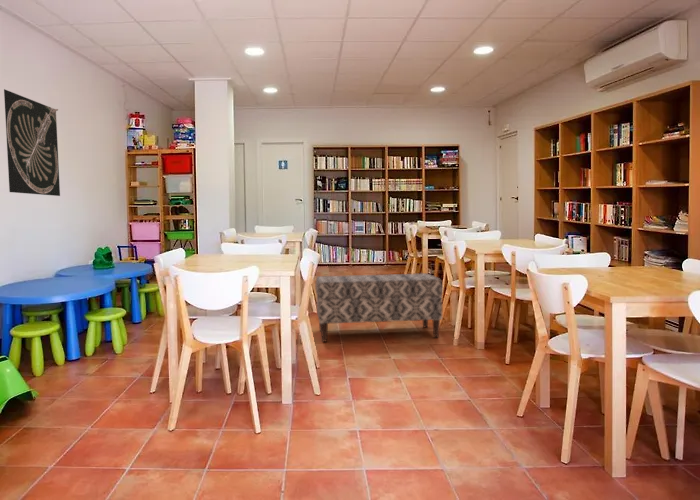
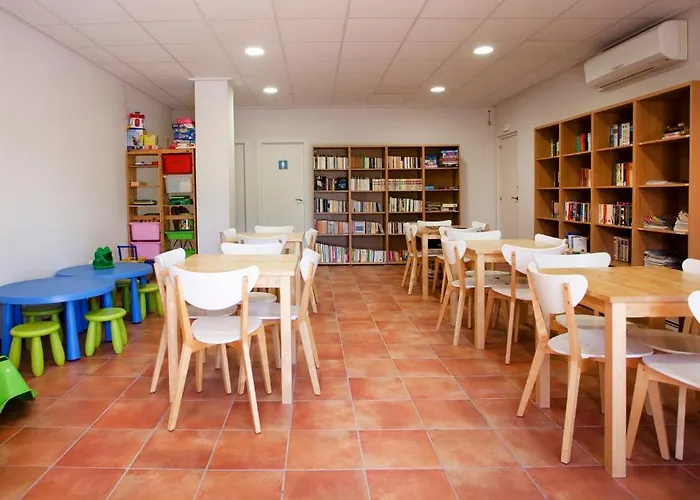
- map [3,88,61,197]
- bench [315,272,444,343]
